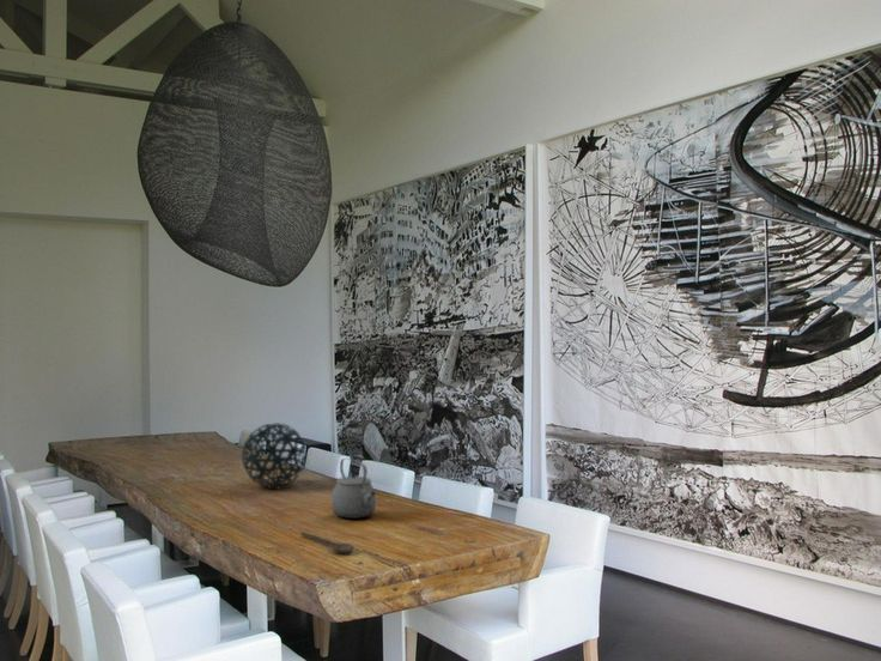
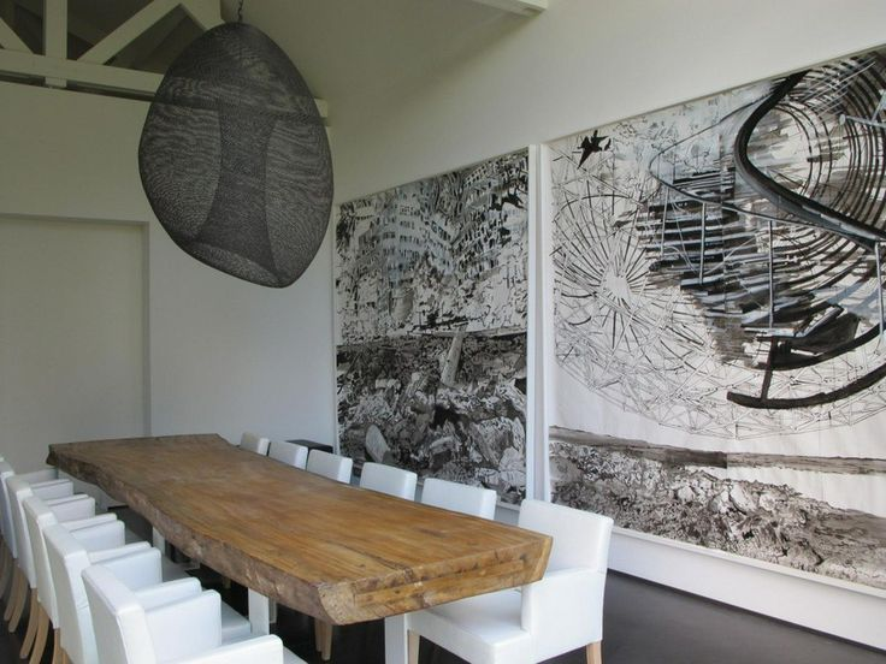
- tea kettle [330,457,377,520]
- wooden spoon [299,530,356,554]
- decorative orb [241,423,309,489]
